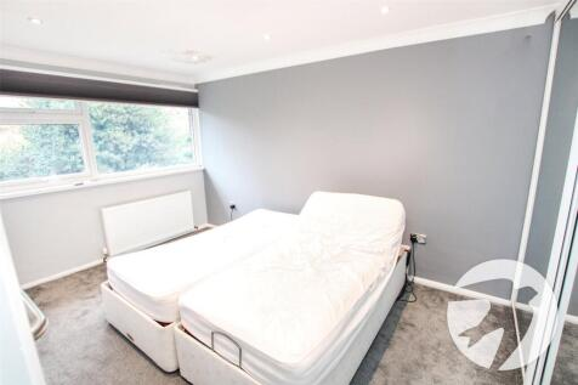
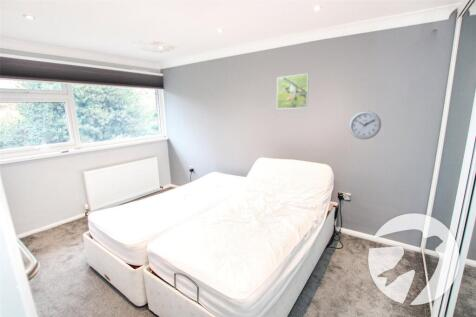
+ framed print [276,73,310,110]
+ wall clock [348,110,382,140]
